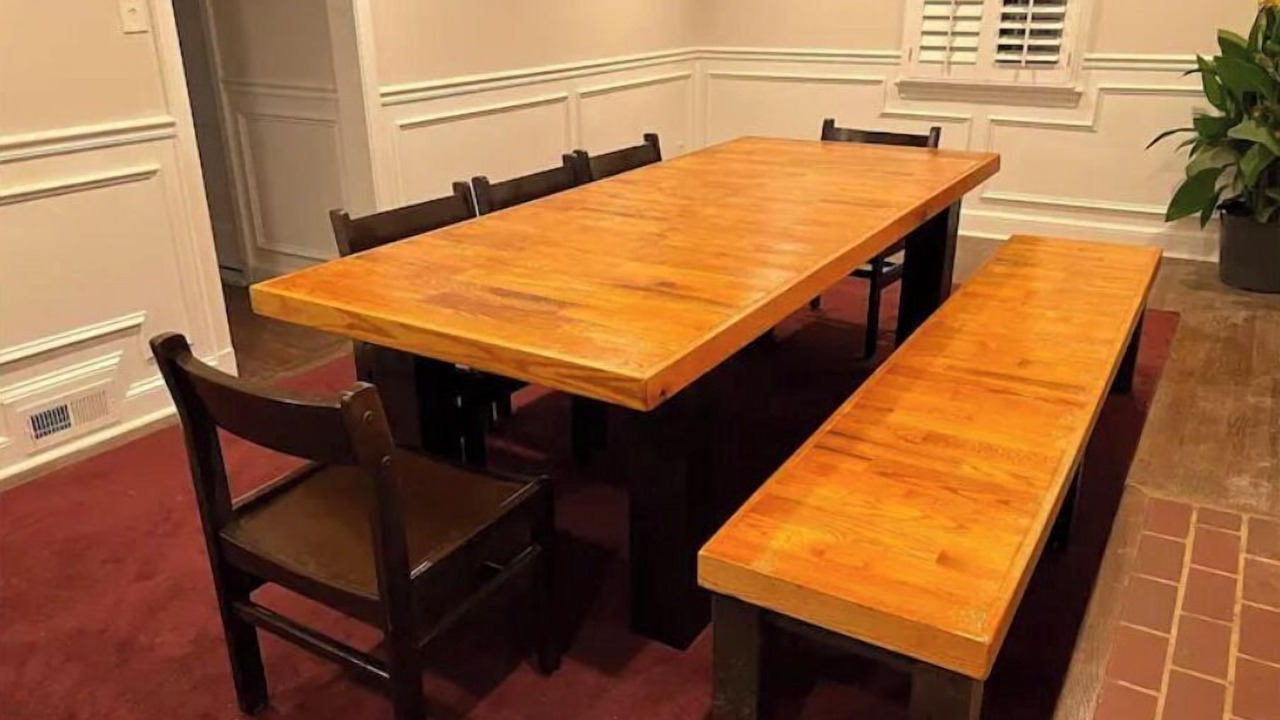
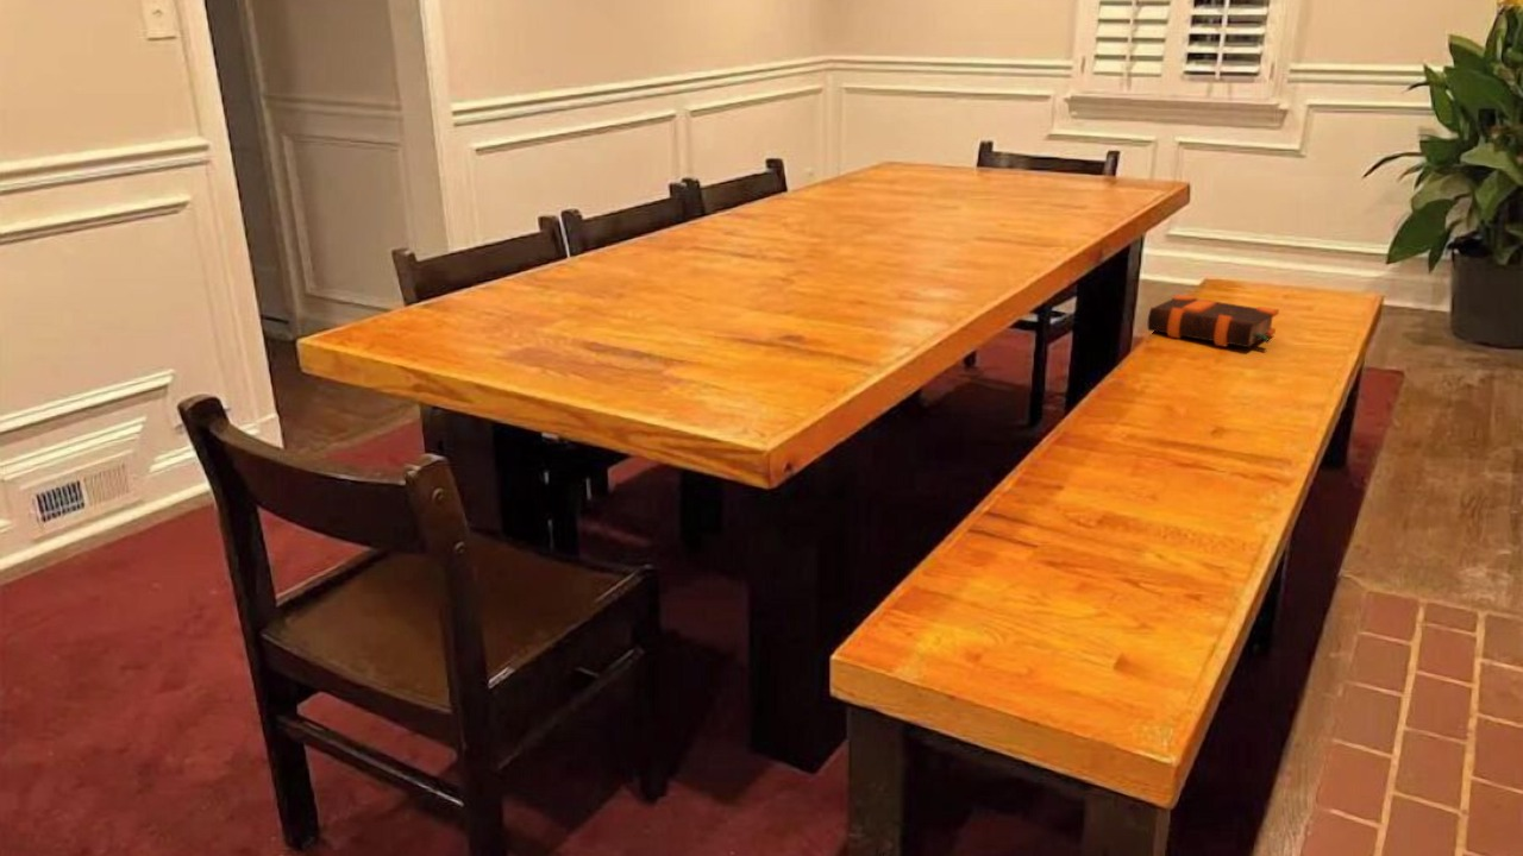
+ bible [1147,294,1280,348]
